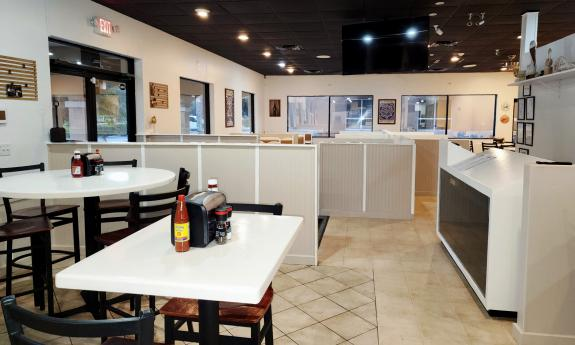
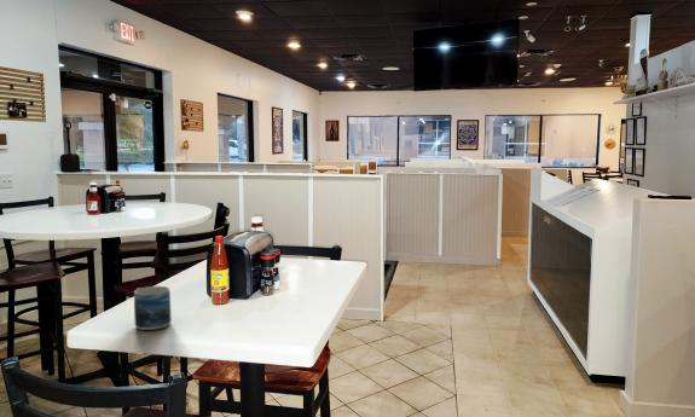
+ mug [133,285,173,331]
